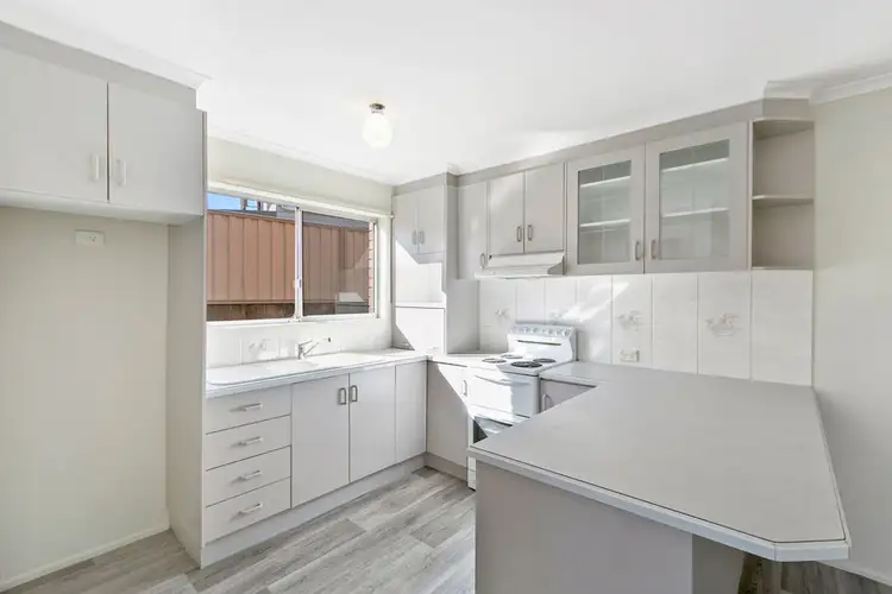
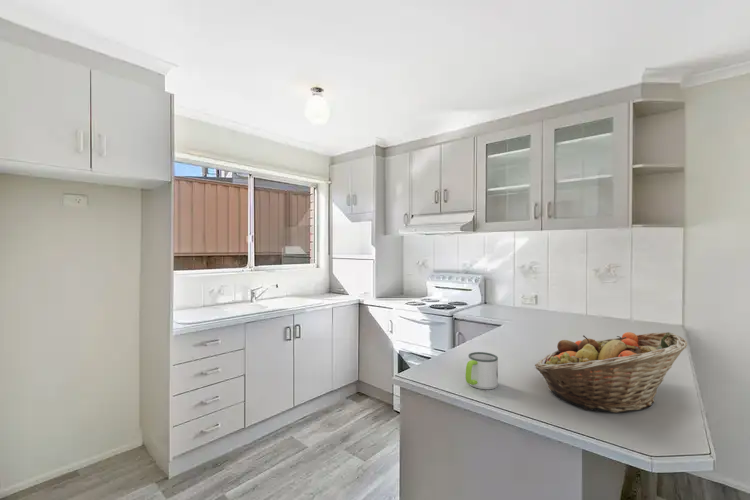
+ mug [465,351,499,390]
+ fruit basket [534,331,688,414]
